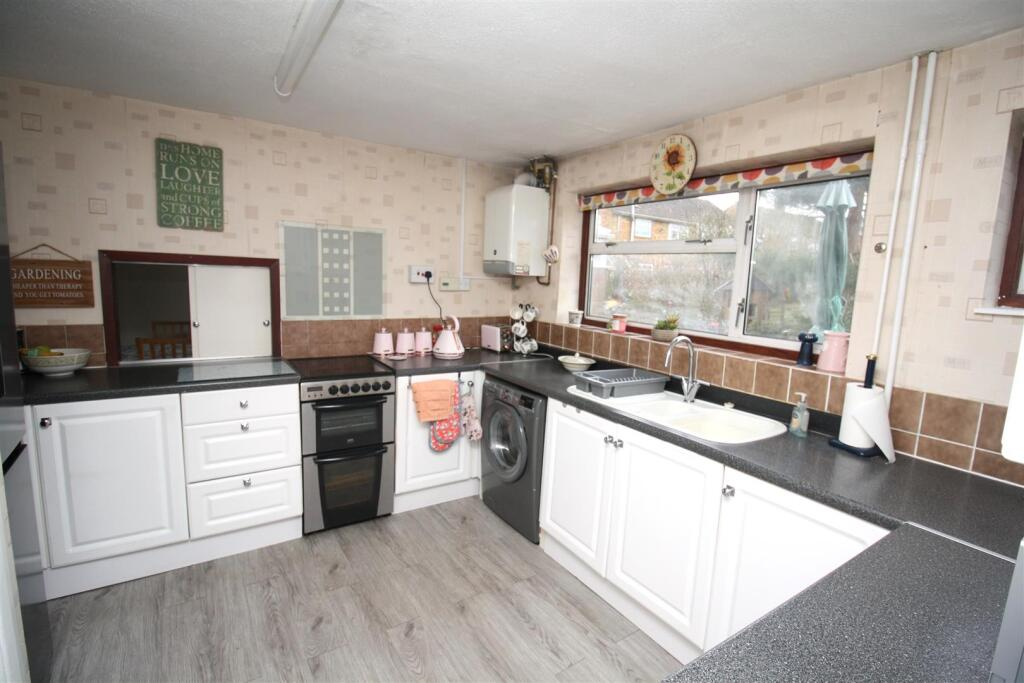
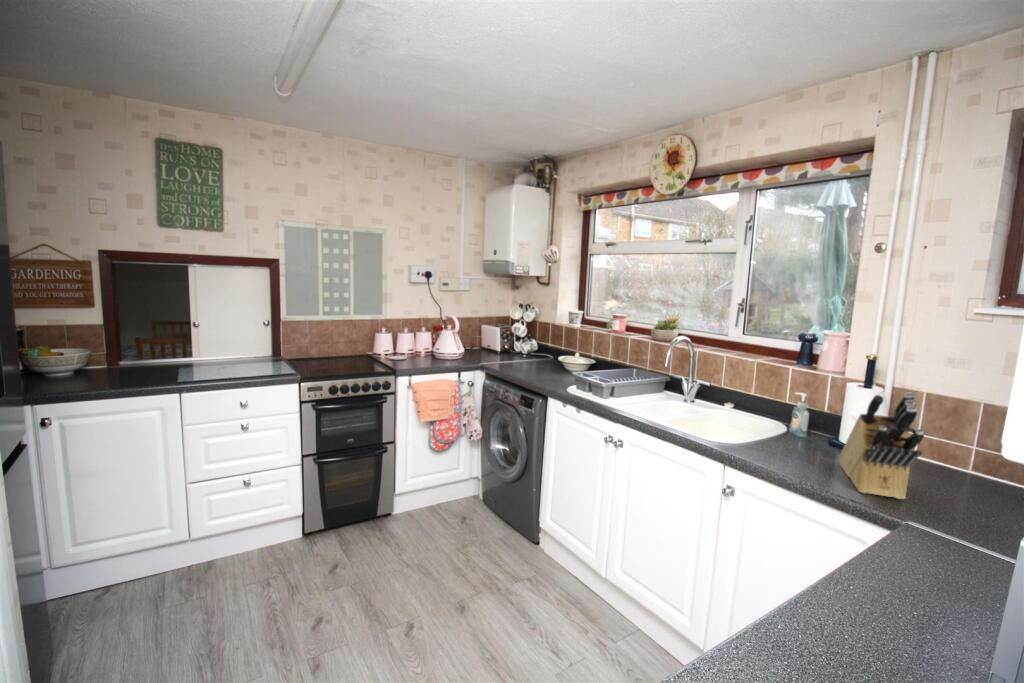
+ knife block [838,391,925,500]
